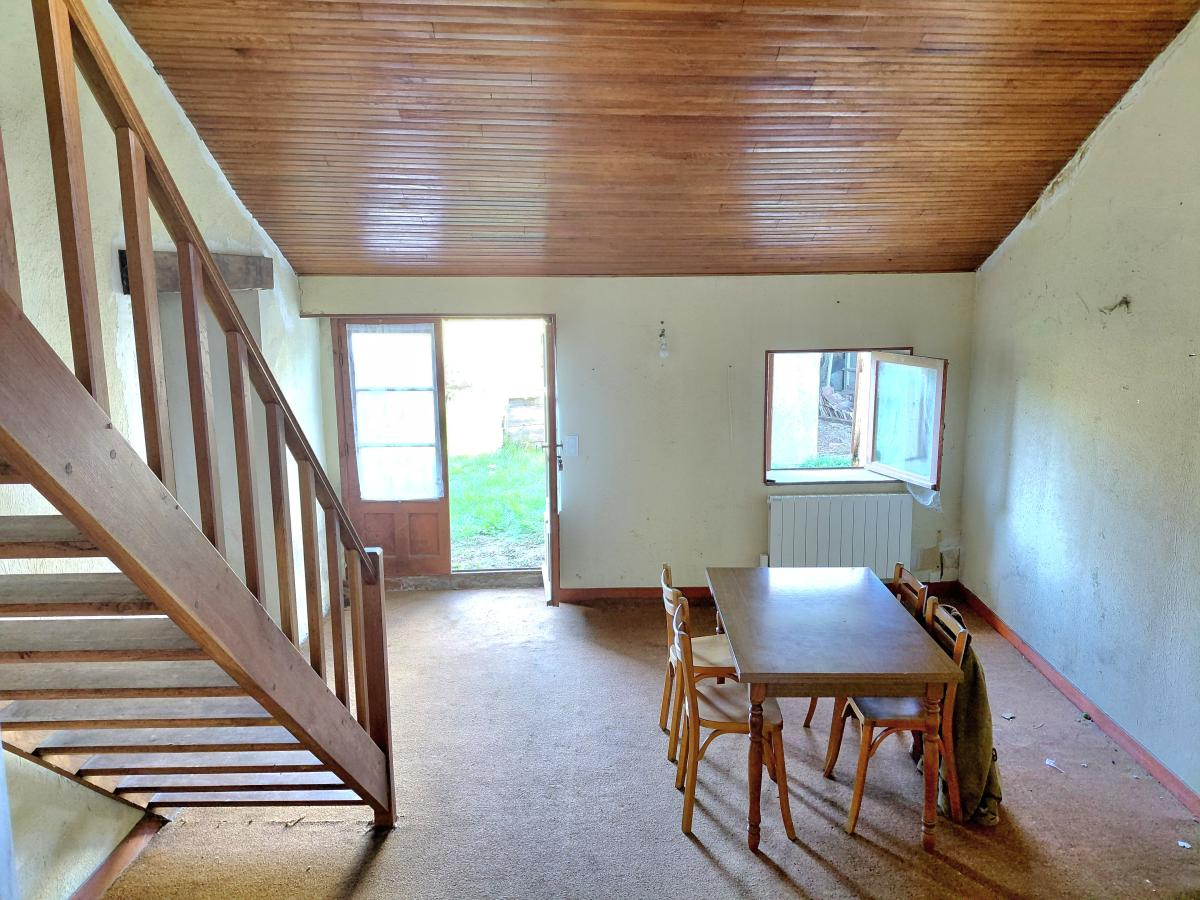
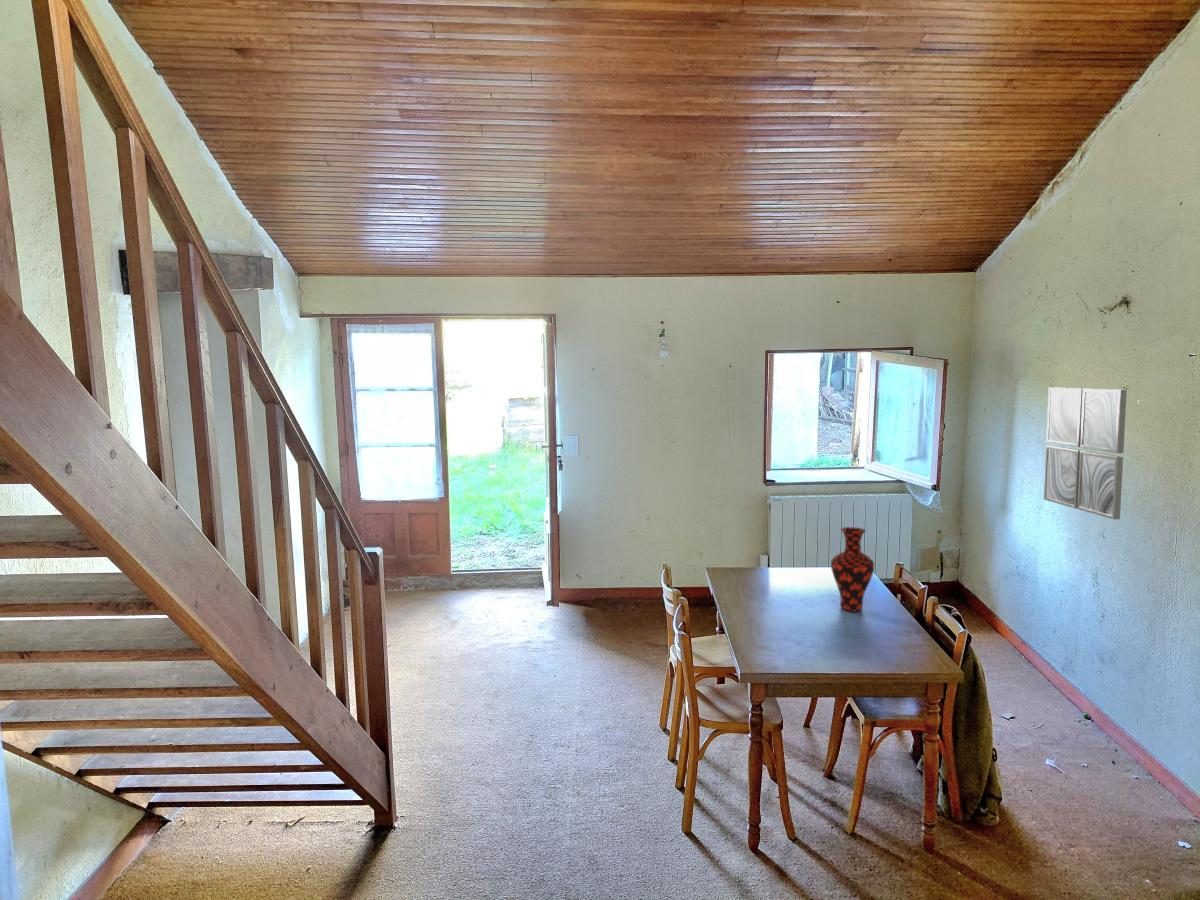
+ wall art [1043,386,1128,521]
+ vase [830,526,875,612]
